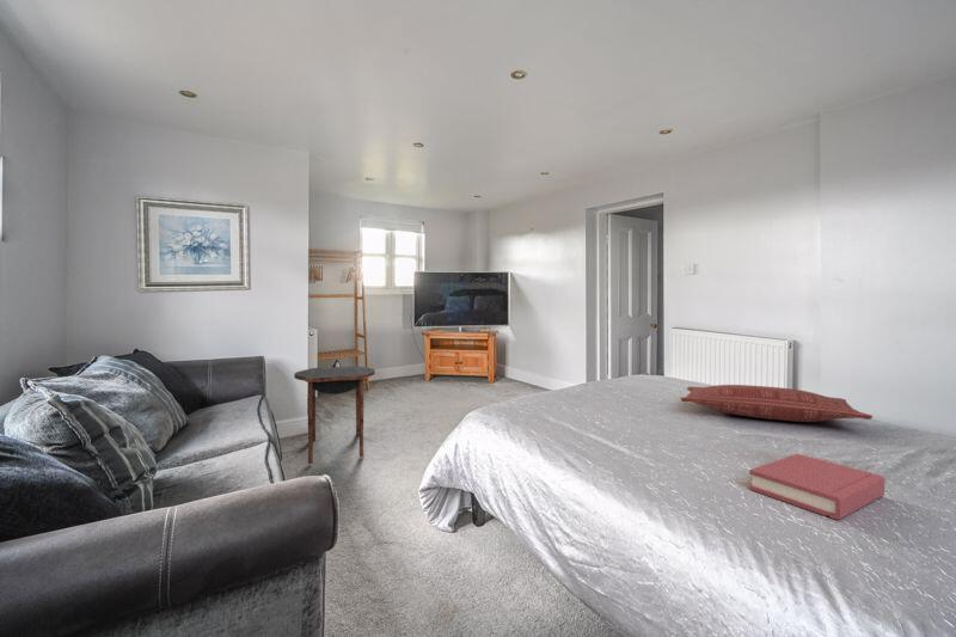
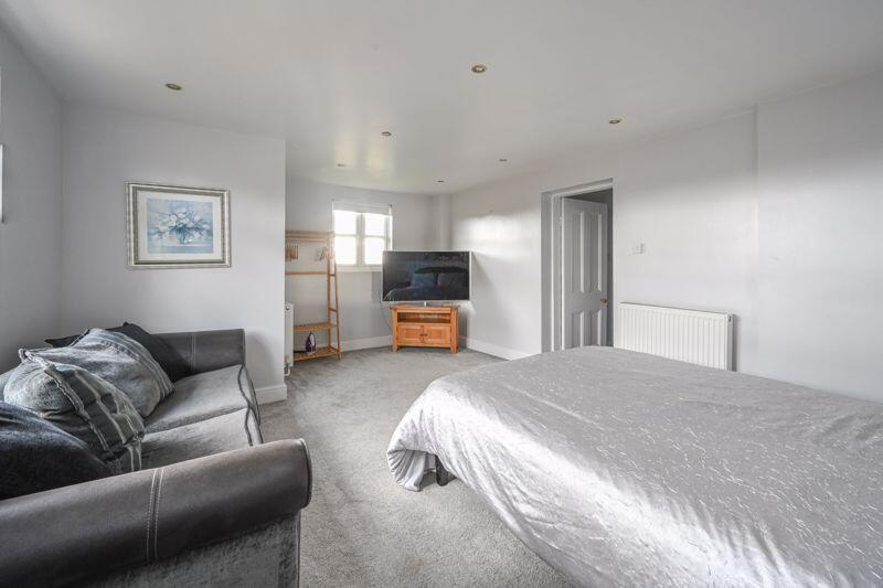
- hardback book [748,453,885,521]
- side table [293,365,376,465]
- pillow [679,384,874,423]
